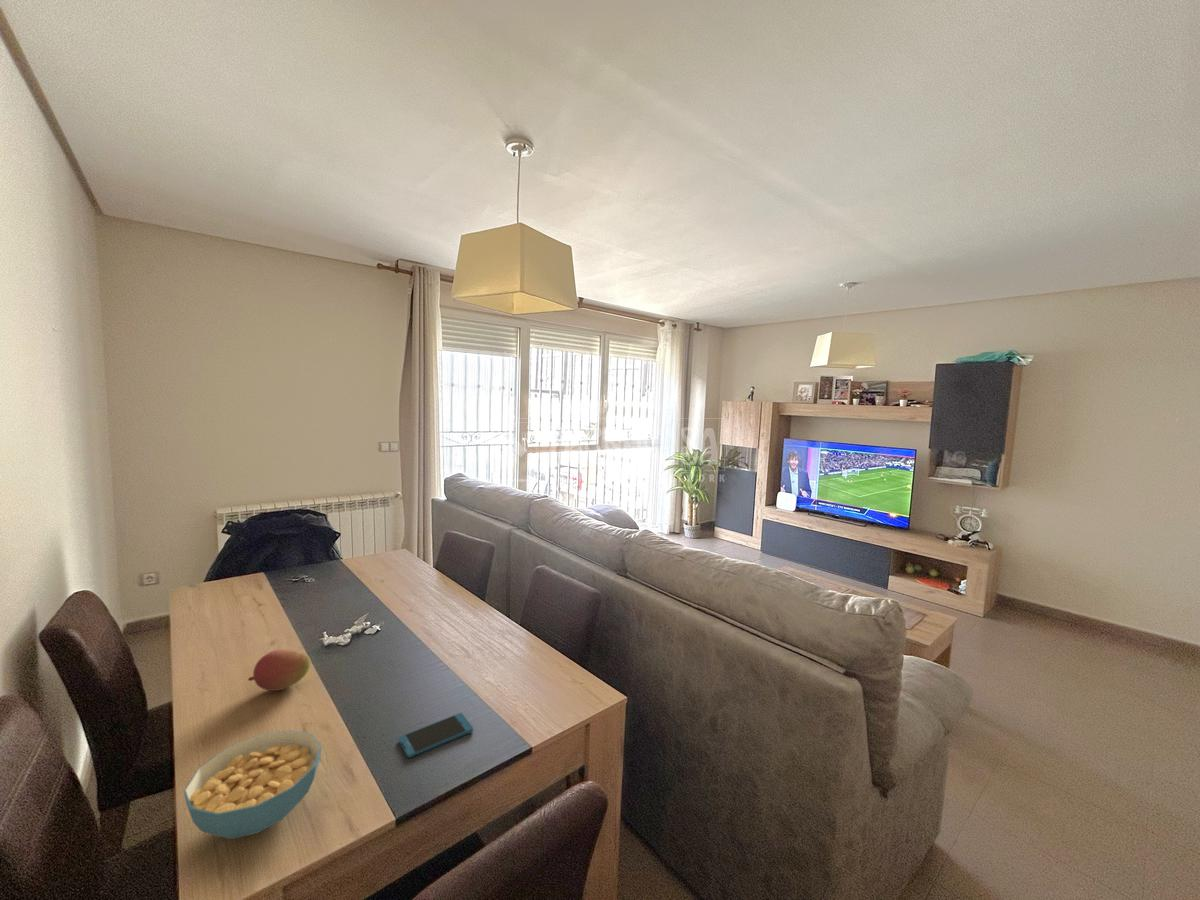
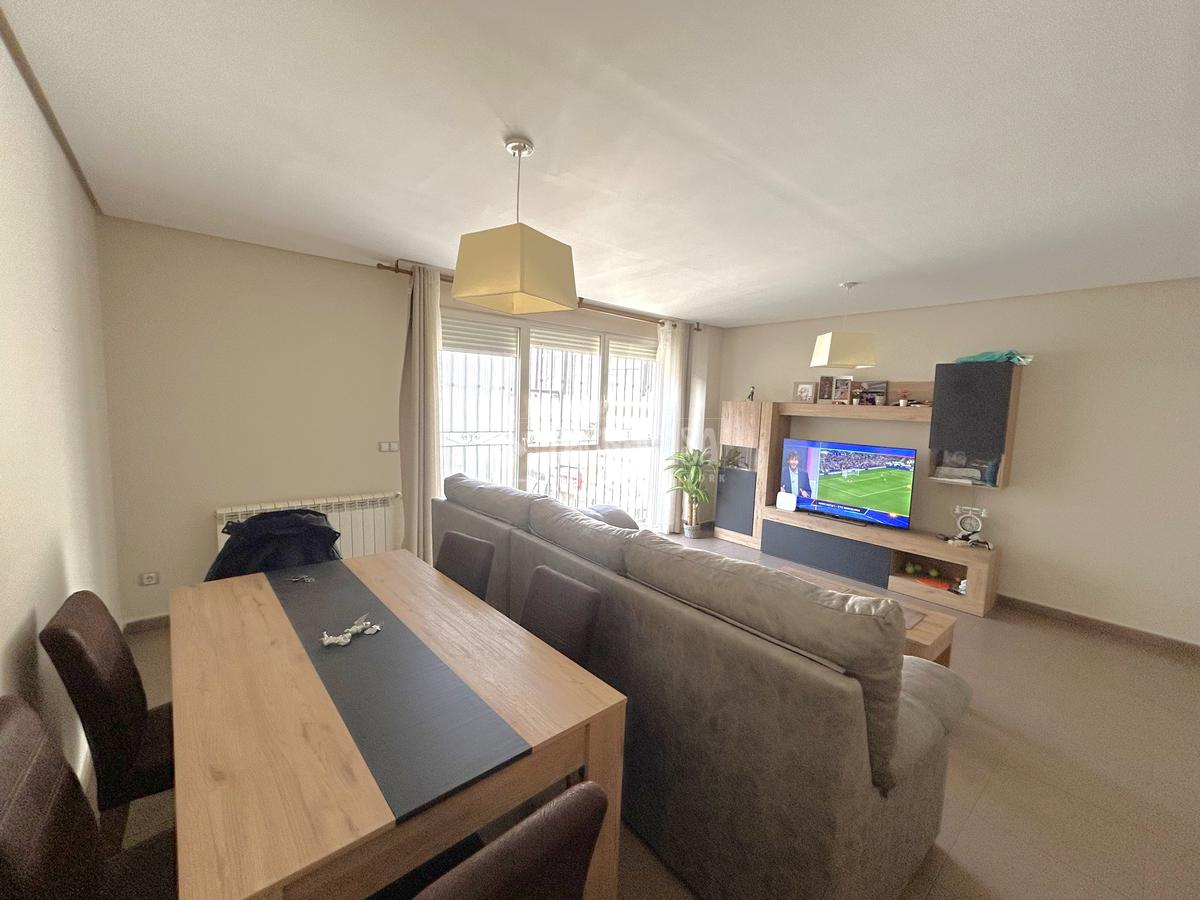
- smartphone [397,712,474,759]
- fruit [247,648,312,692]
- cereal bowl [183,729,323,840]
